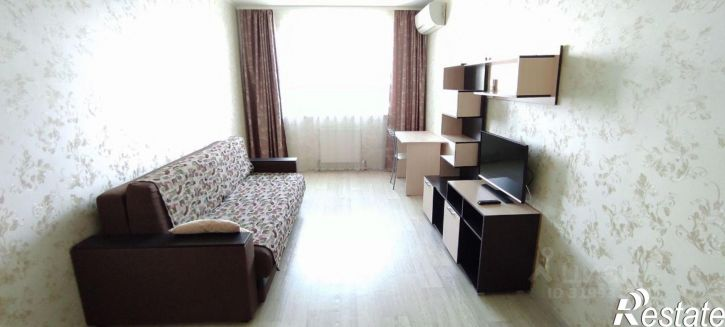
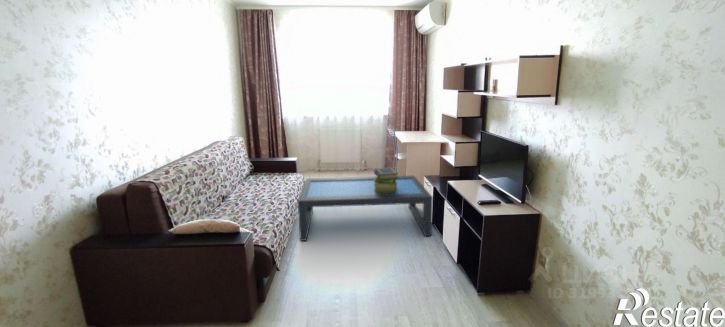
+ stack of books [373,167,399,194]
+ coffee table [297,175,434,242]
